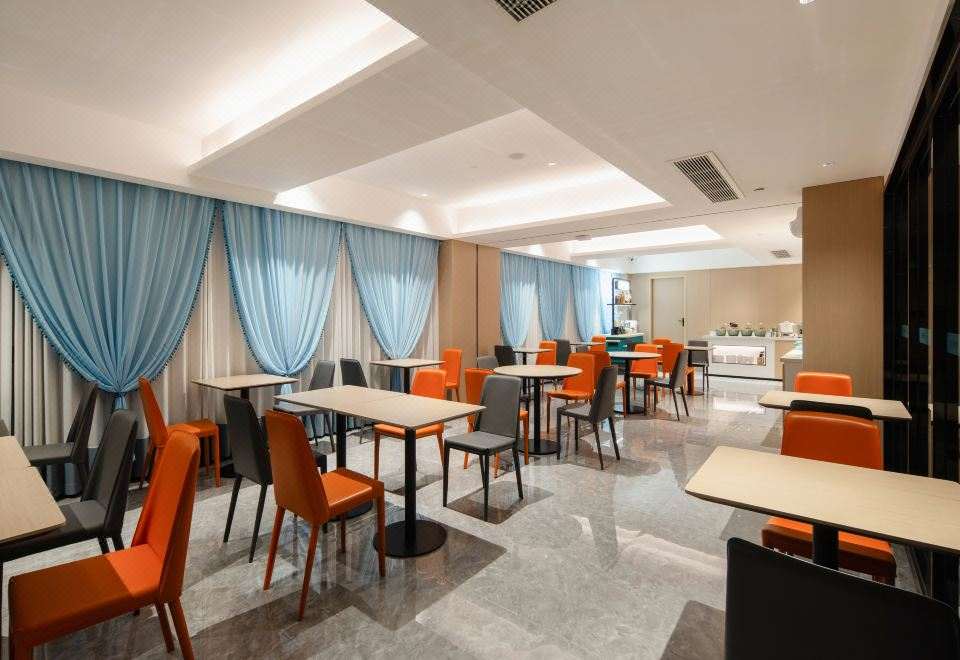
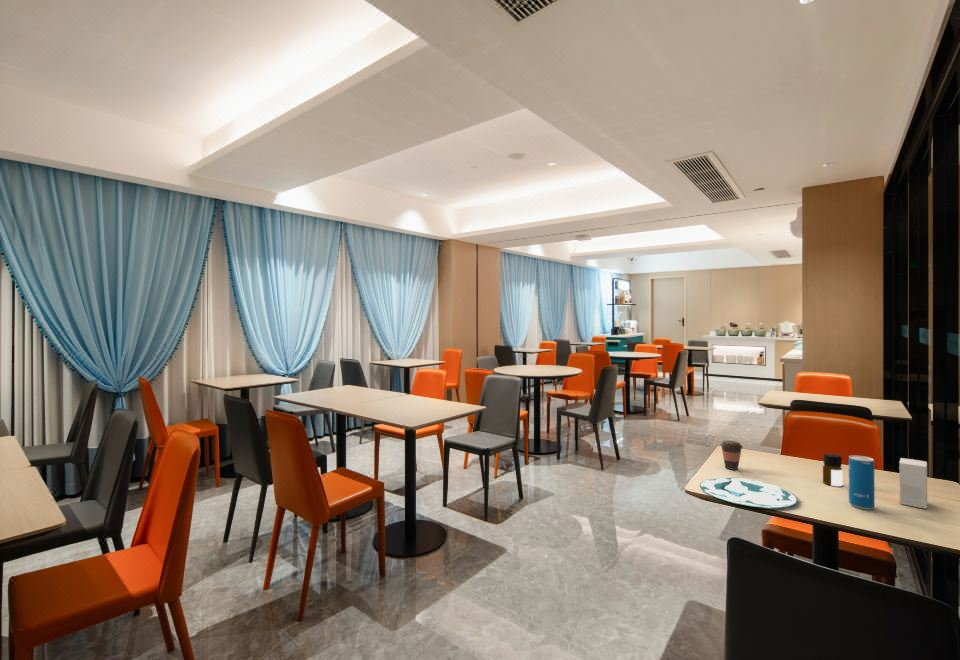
+ small box [898,457,928,510]
+ coffee cup [719,439,744,471]
+ bottle [822,452,843,487]
+ plate [699,477,799,509]
+ beverage can [848,454,876,511]
